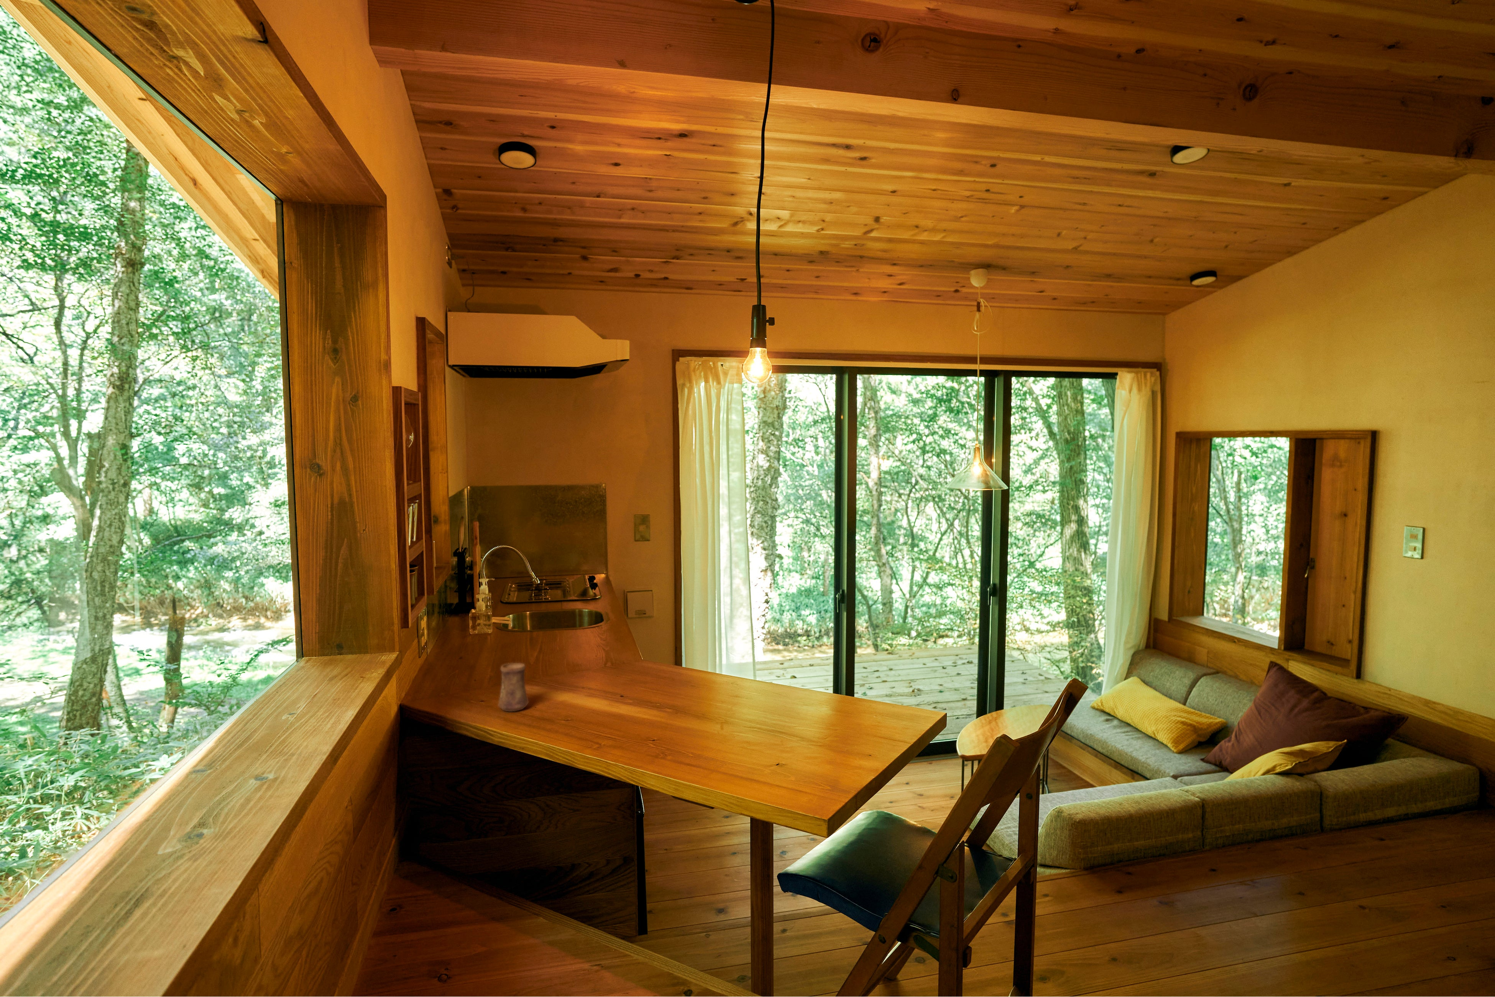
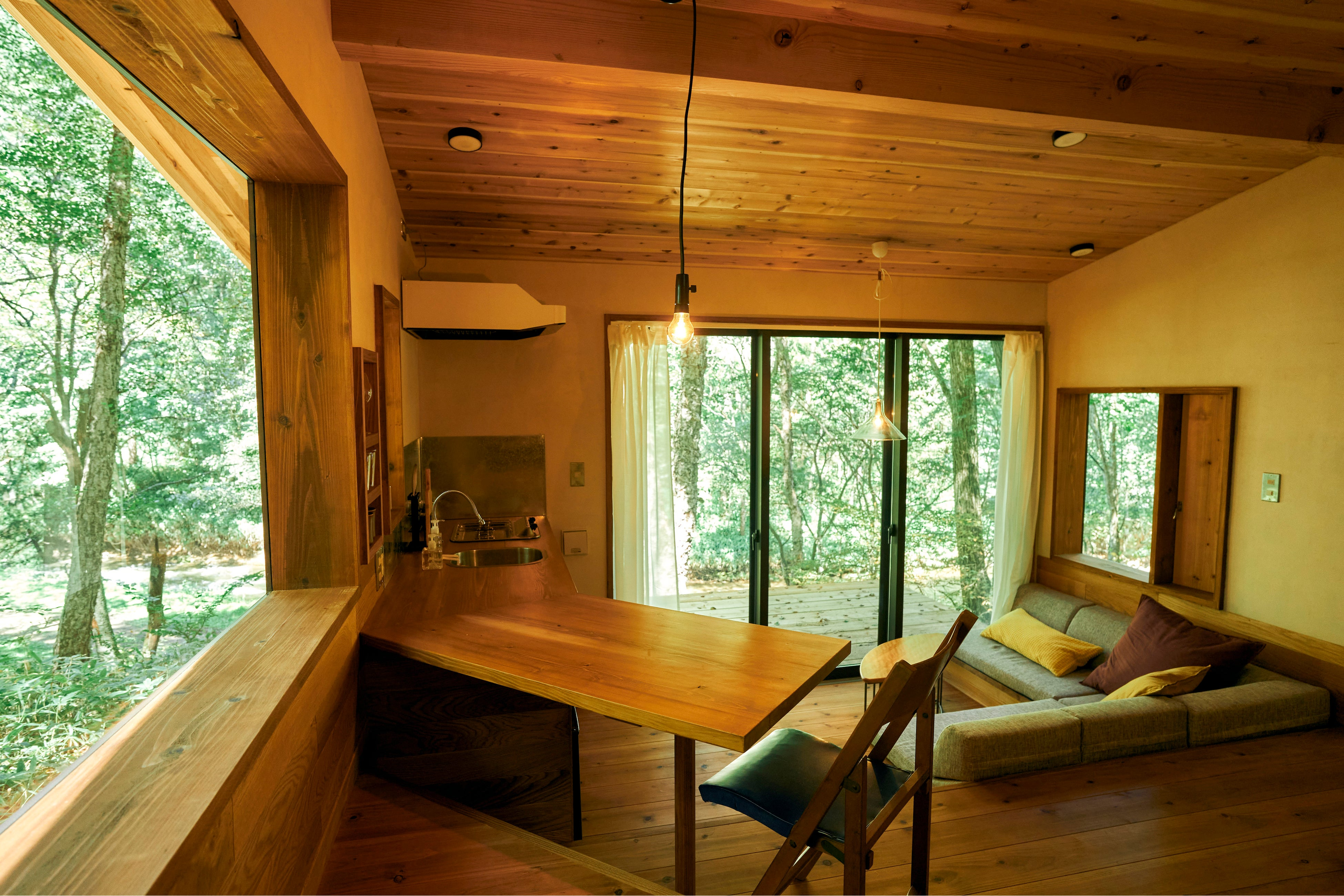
- cup [497,662,529,712]
